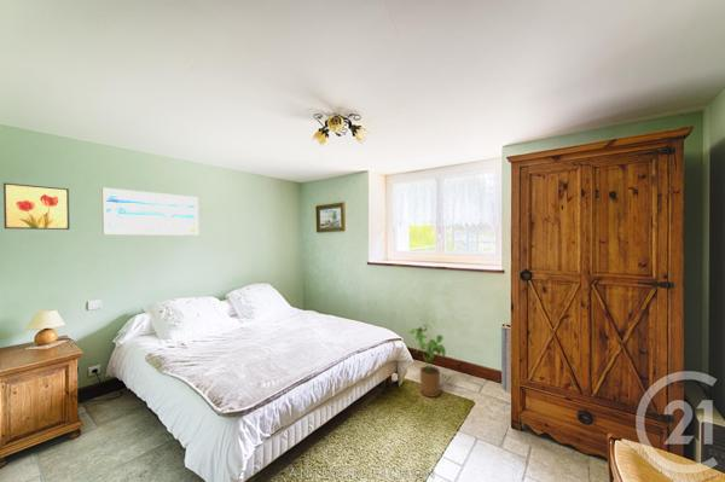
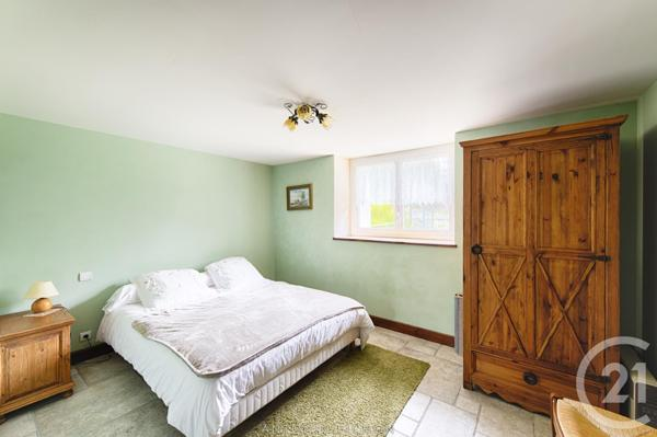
- house plant [407,324,447,397]
- wall art [100,186,199,237]
- wall art [2,181,71,231]
